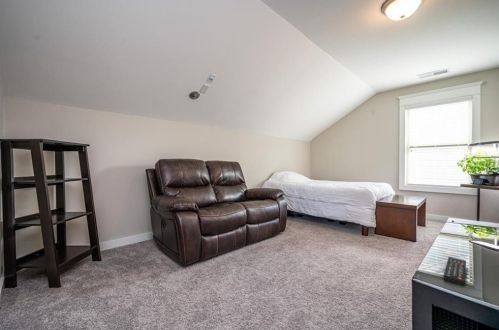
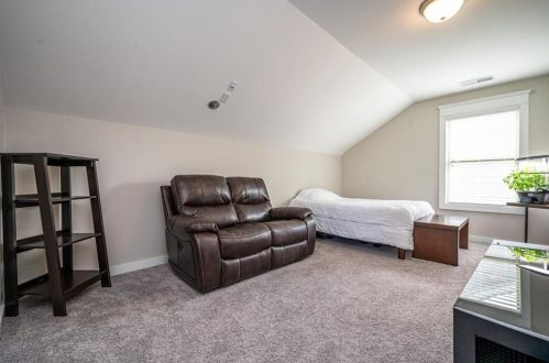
- remote control [442,256,467,286]
